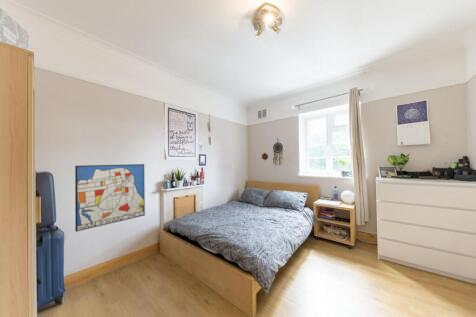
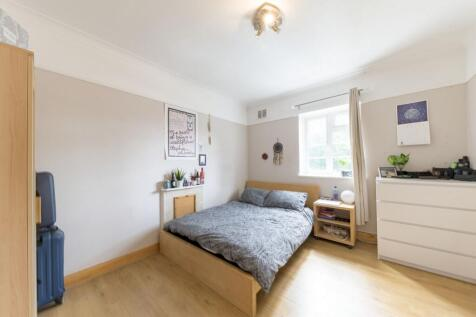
- wall art [74,163,146,232]
